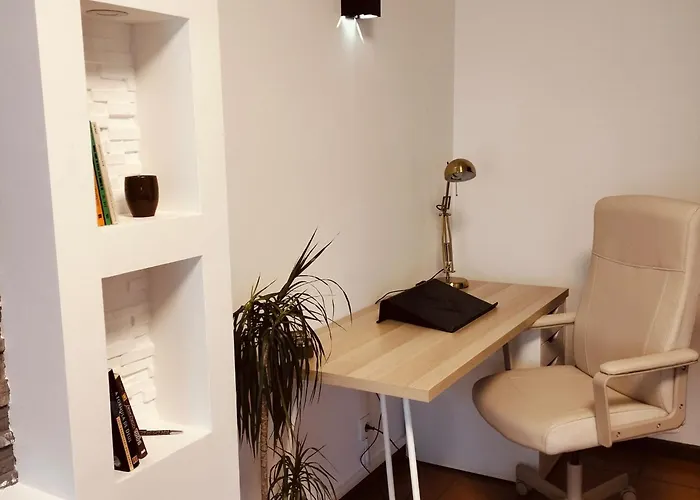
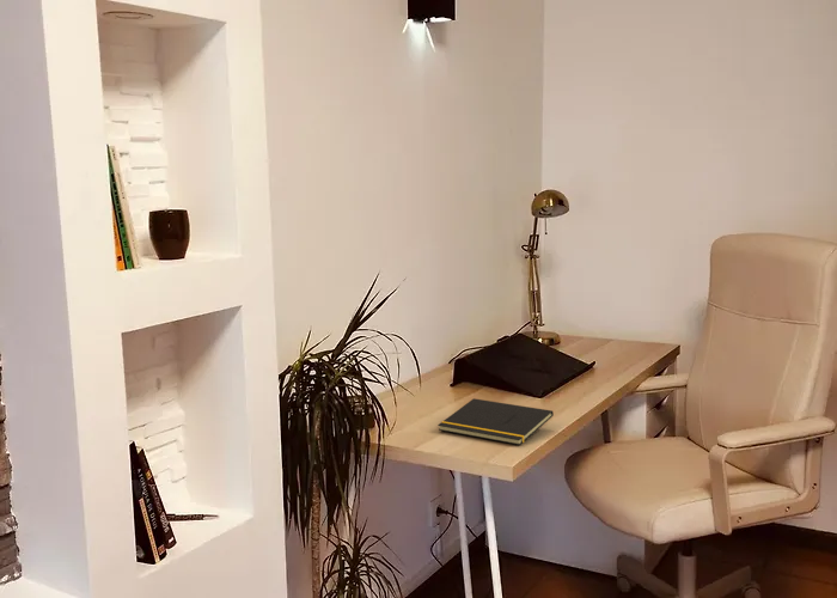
+ notepad [436,397,555,446]
